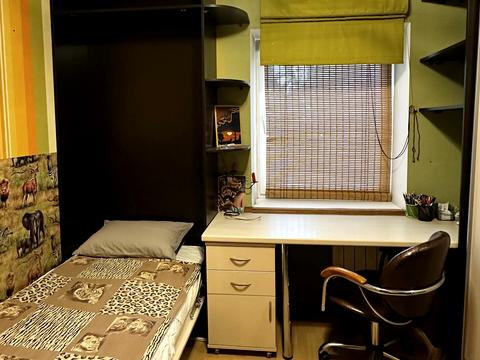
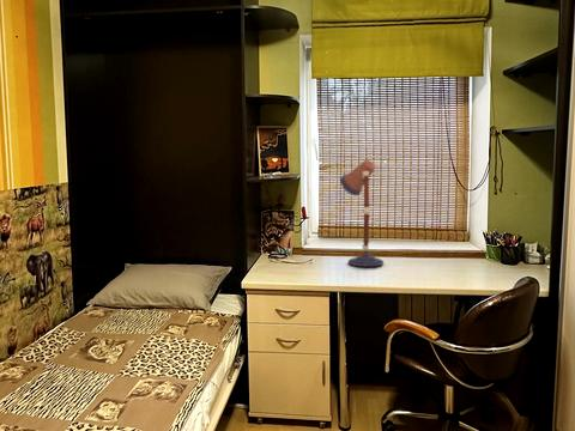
+ desk lamp [339,158,385,268]
